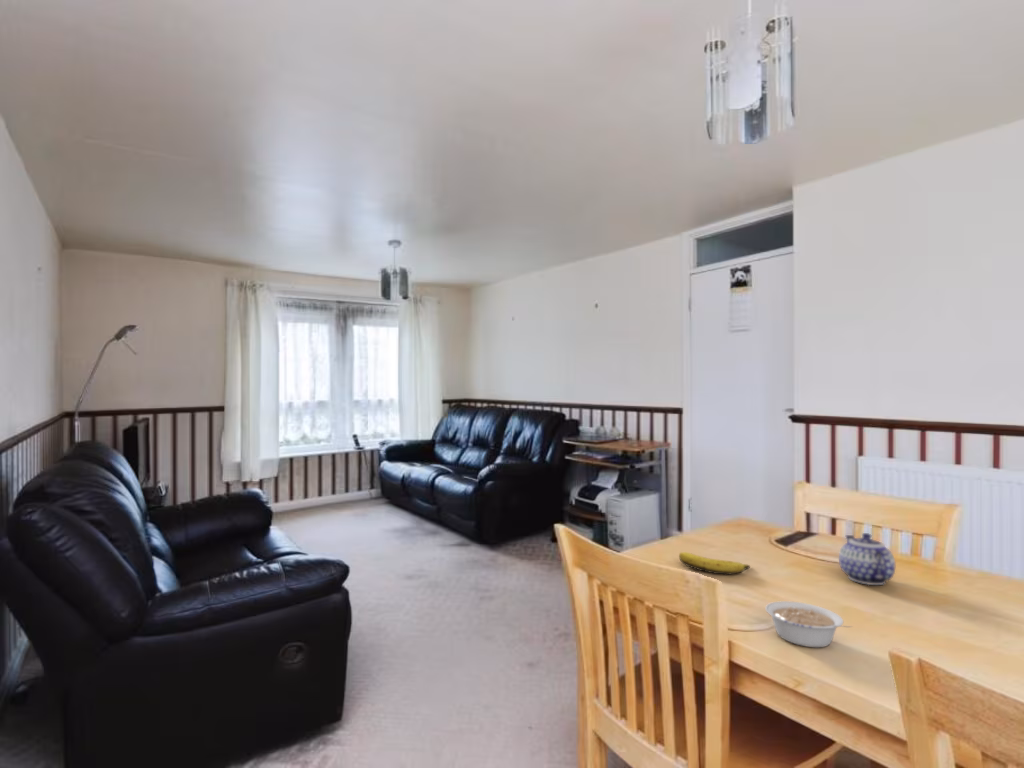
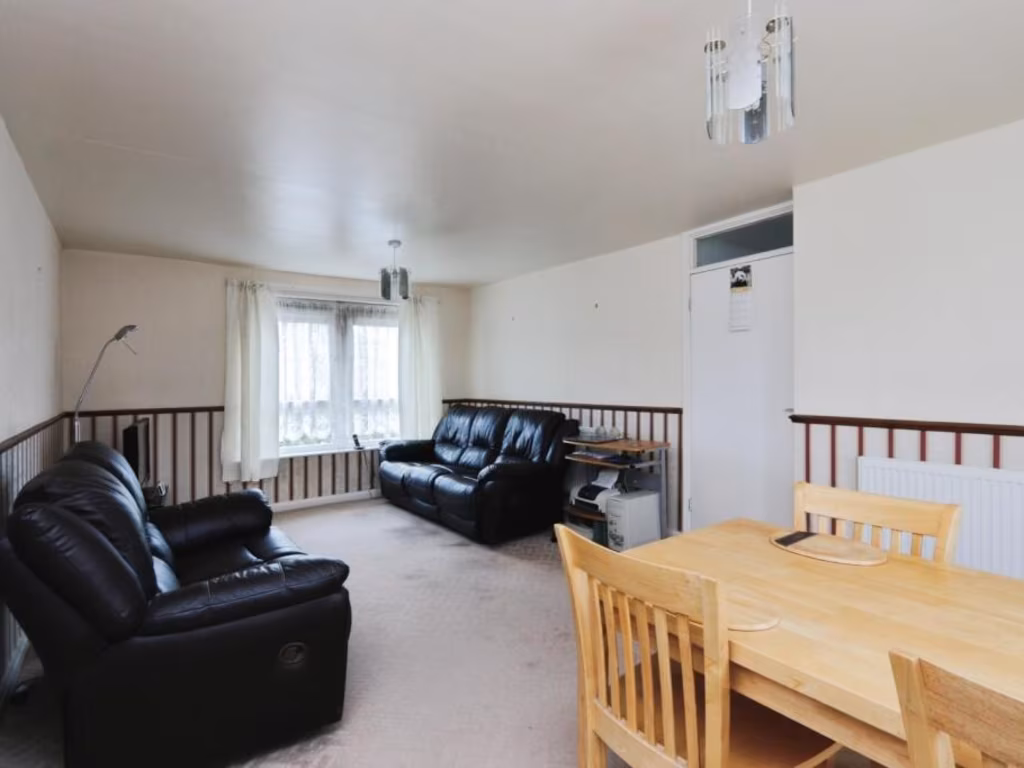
- legume [764,600,854,648]
- teapot [838,532,896,586]
- banana [678,551,751,576]
